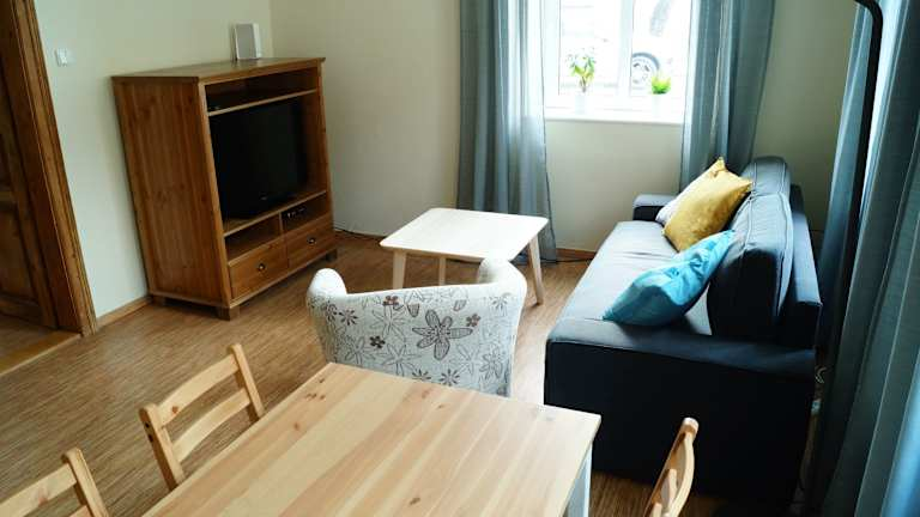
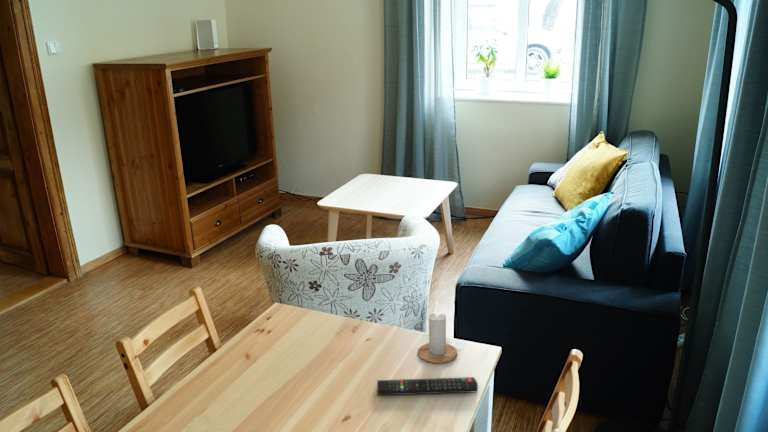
+ candle [417,300,458,364]
+ remote control [376,376,479,396]
